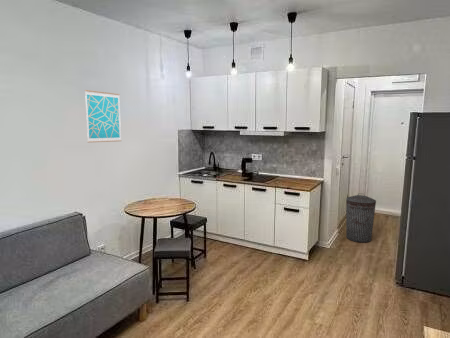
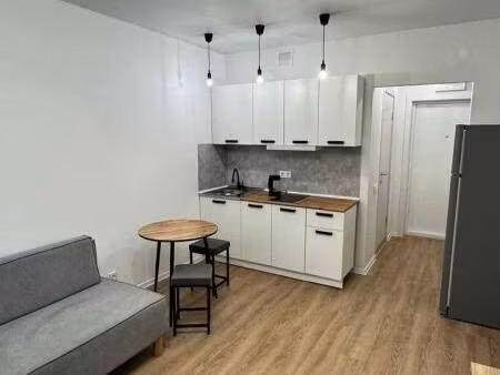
- wall art [84,89,122,144]
- trash can [345,193,377,244]
